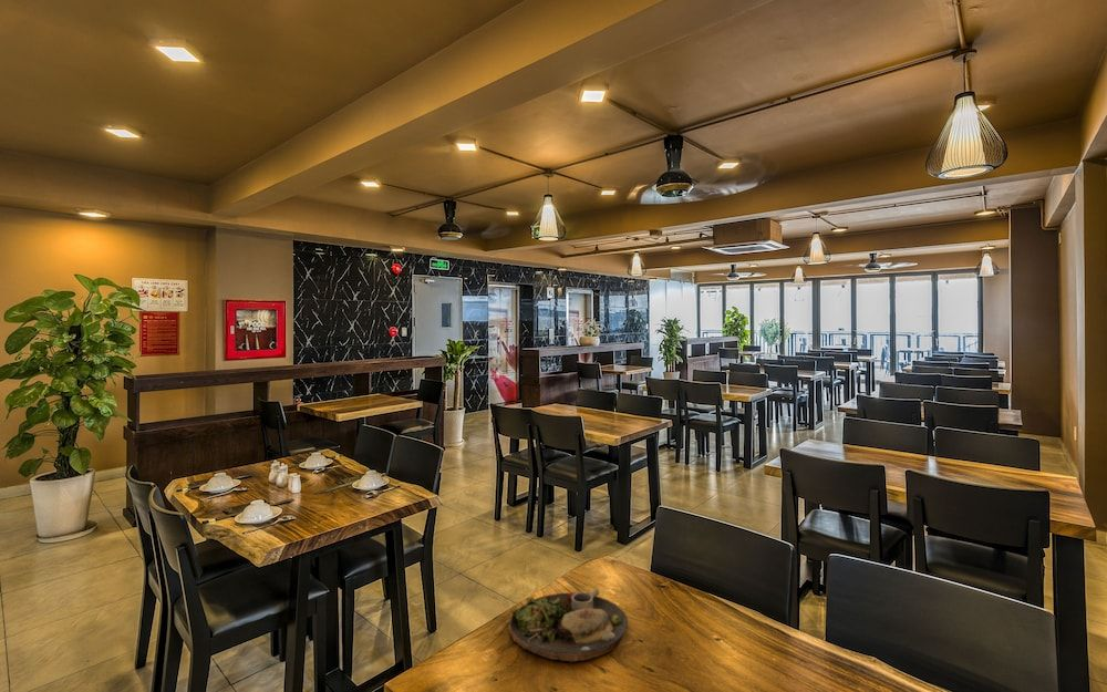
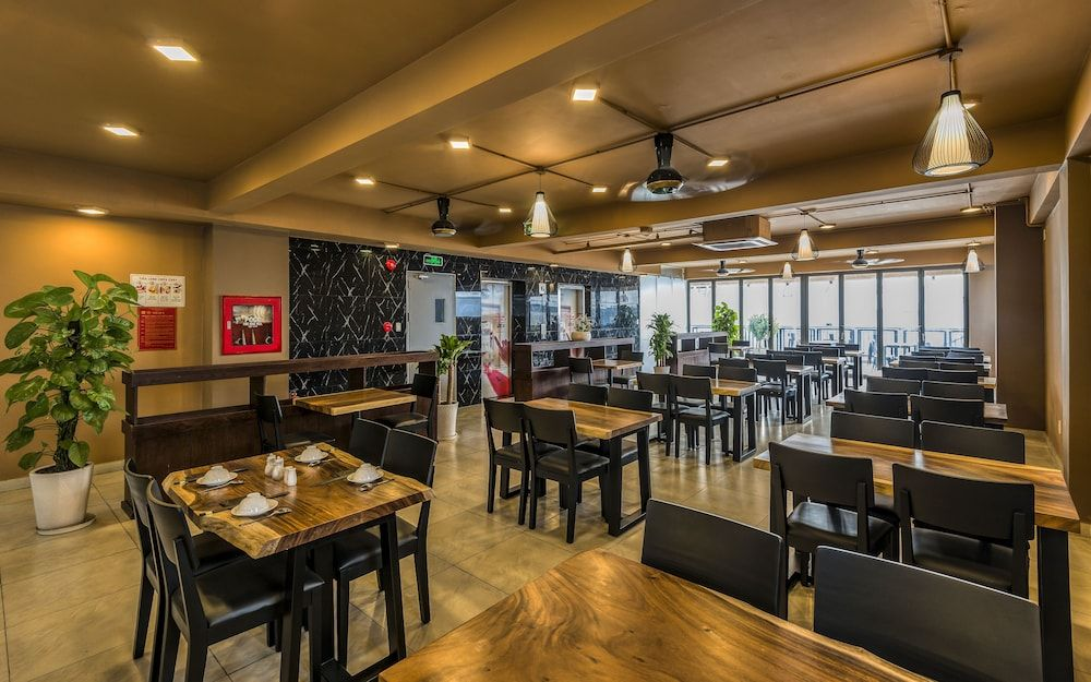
- dinner plate [507,588,629,663]
